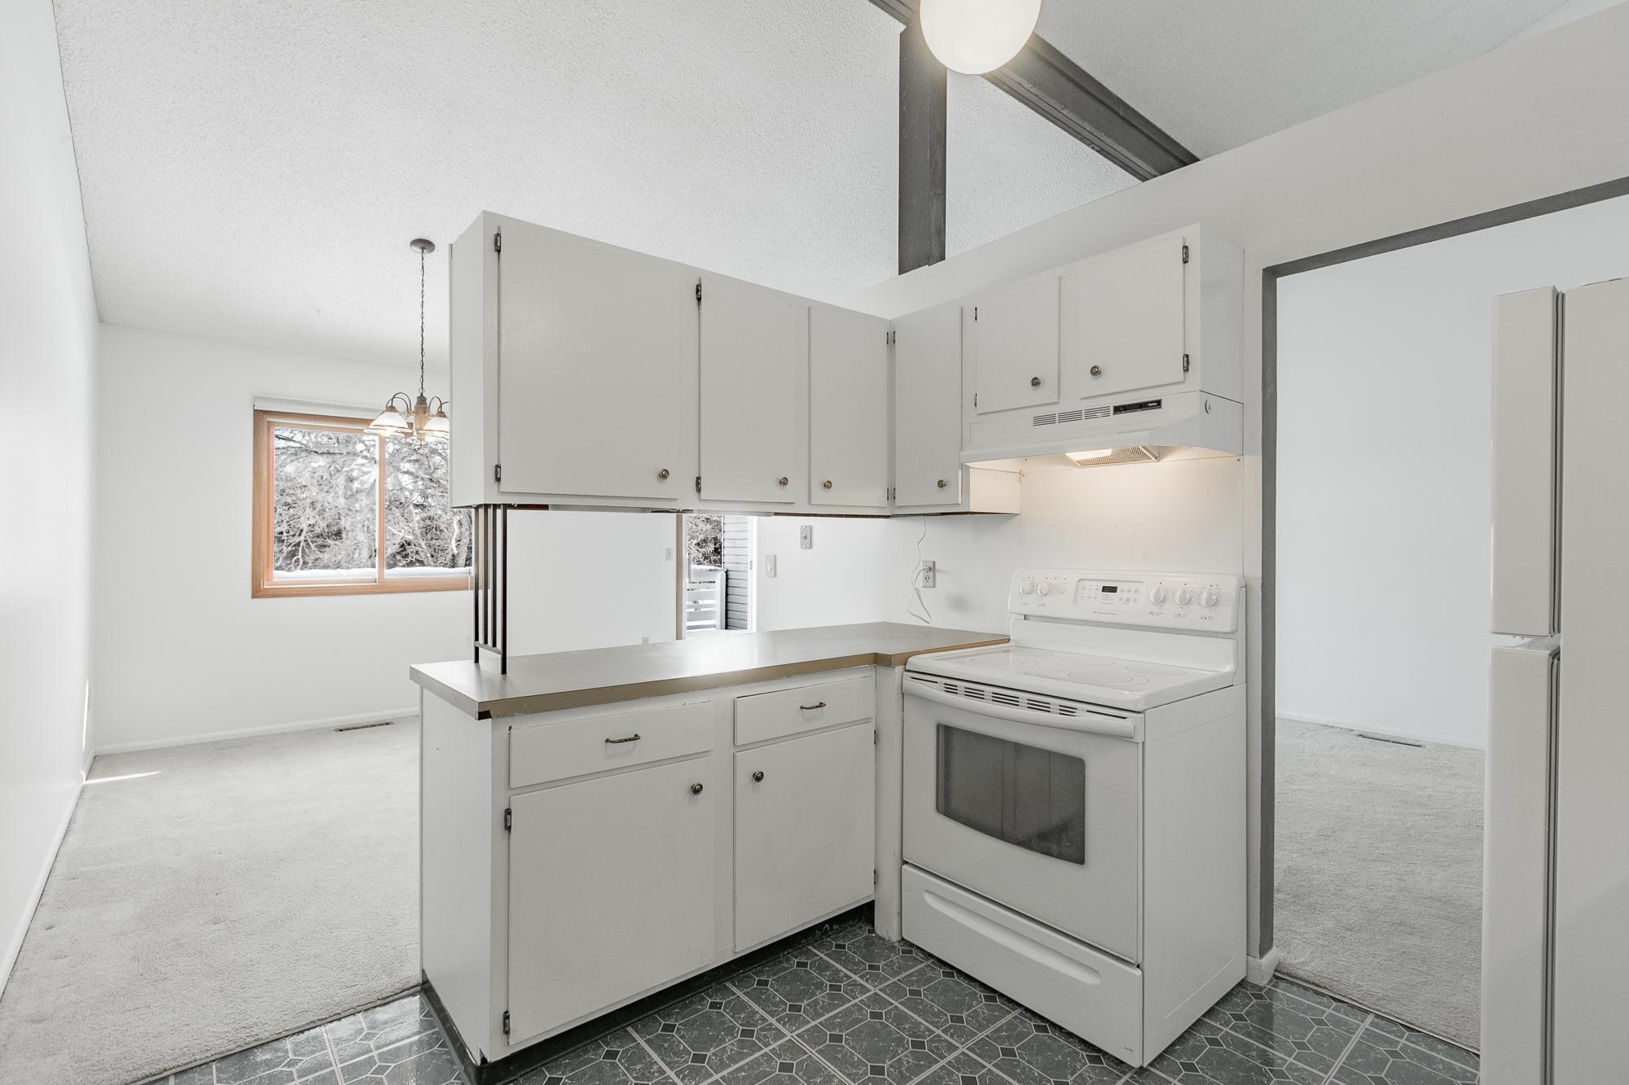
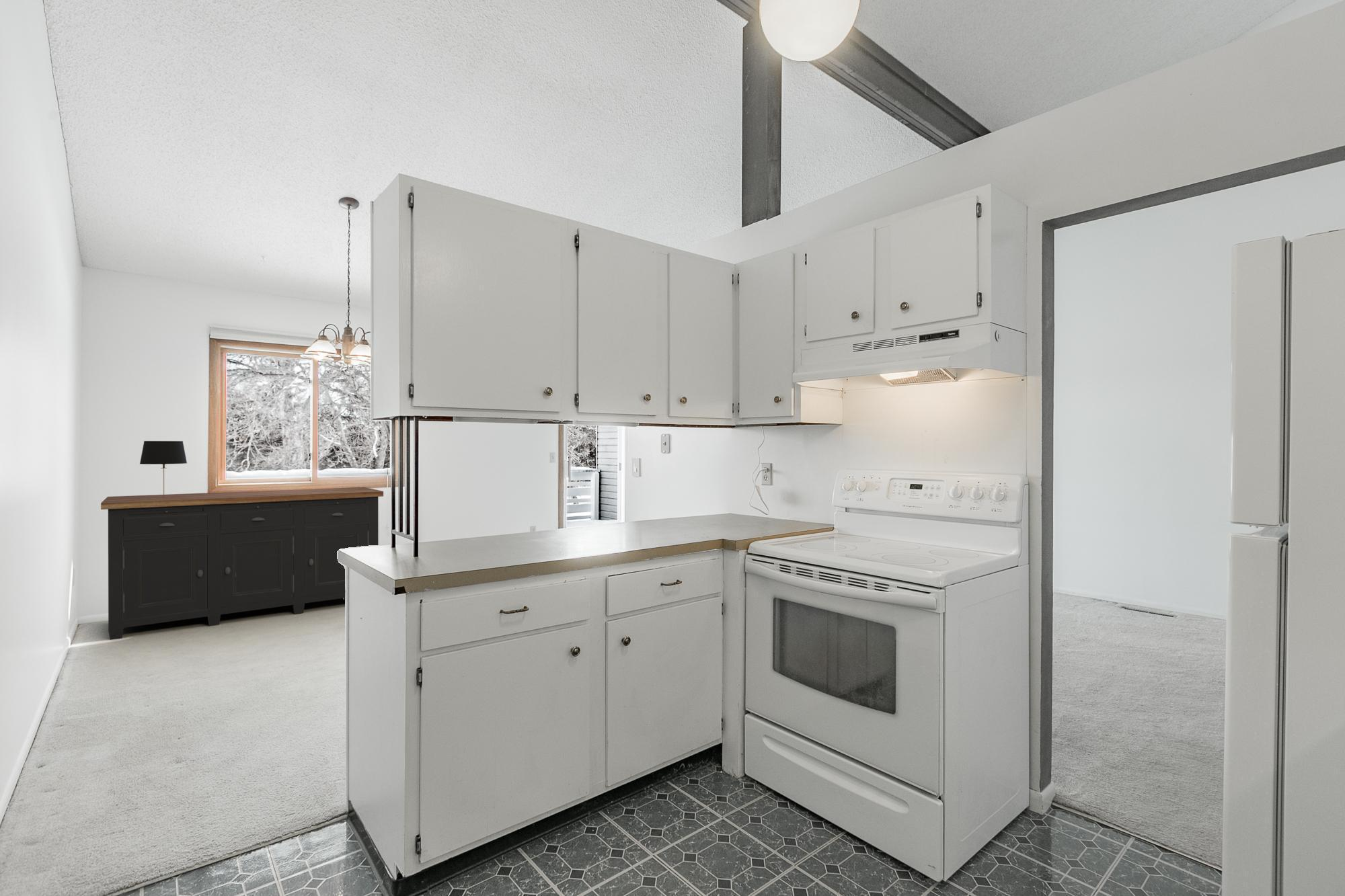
+ sideboard [100,487,384,641]
+ table lamp [139,440,188,497]
